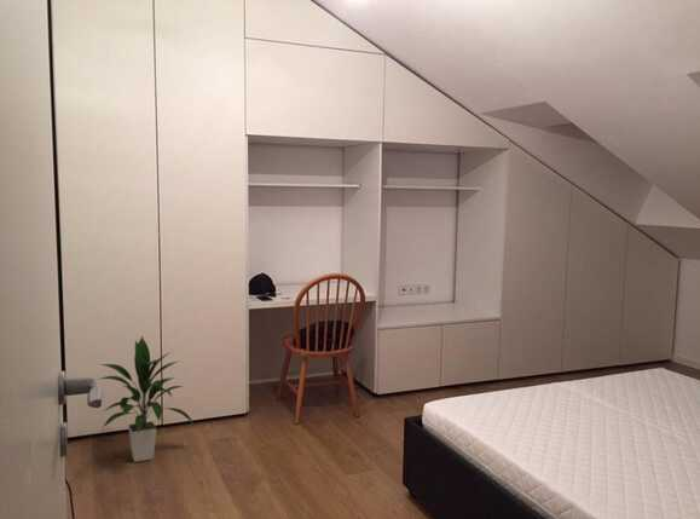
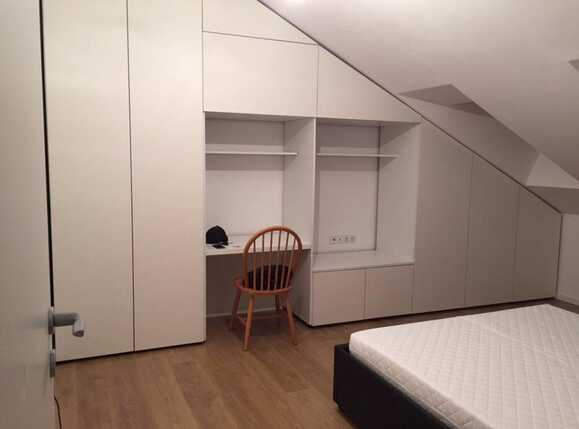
- indoor plant [96,335,197,463]
